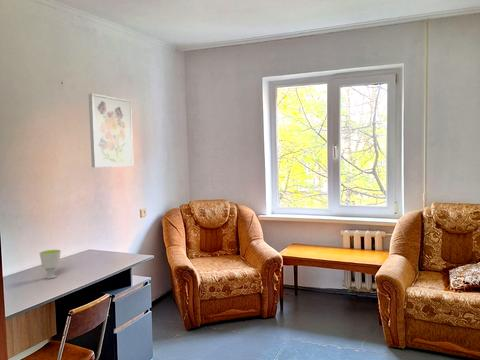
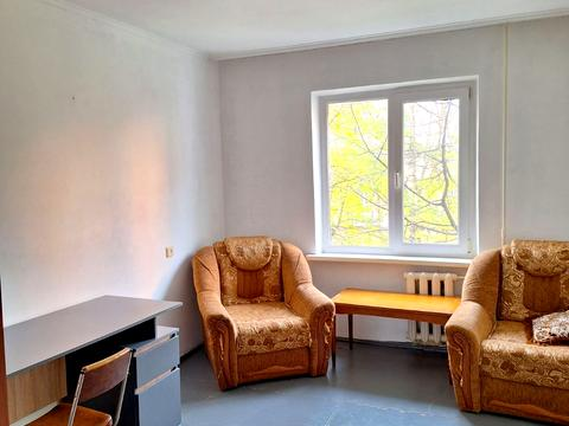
- wall art [87,92,135,168]
- cup [39,249,62,280]
